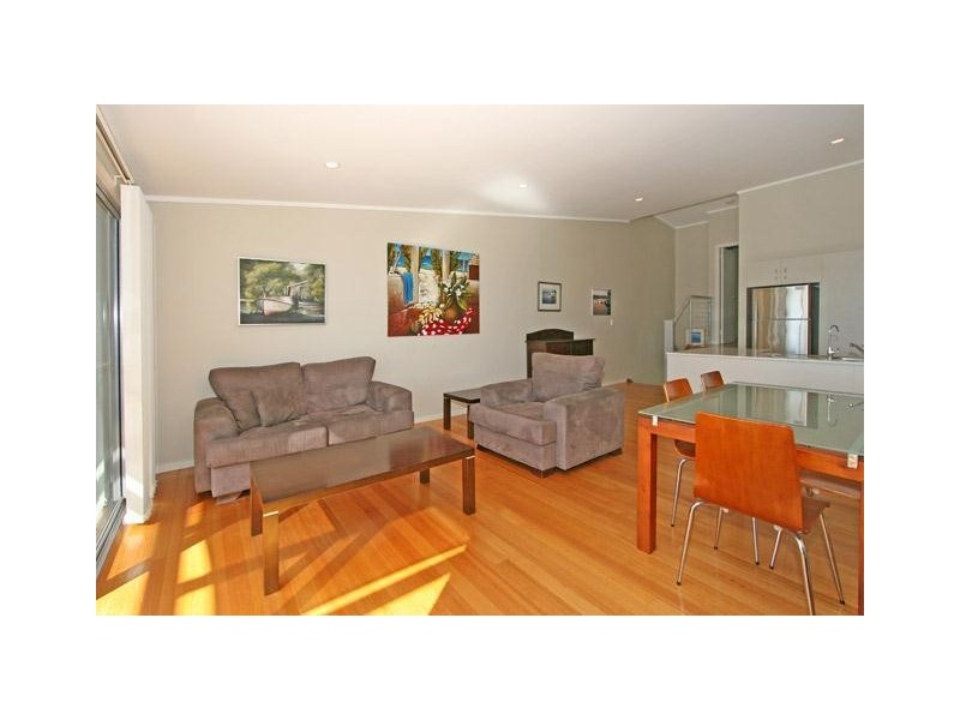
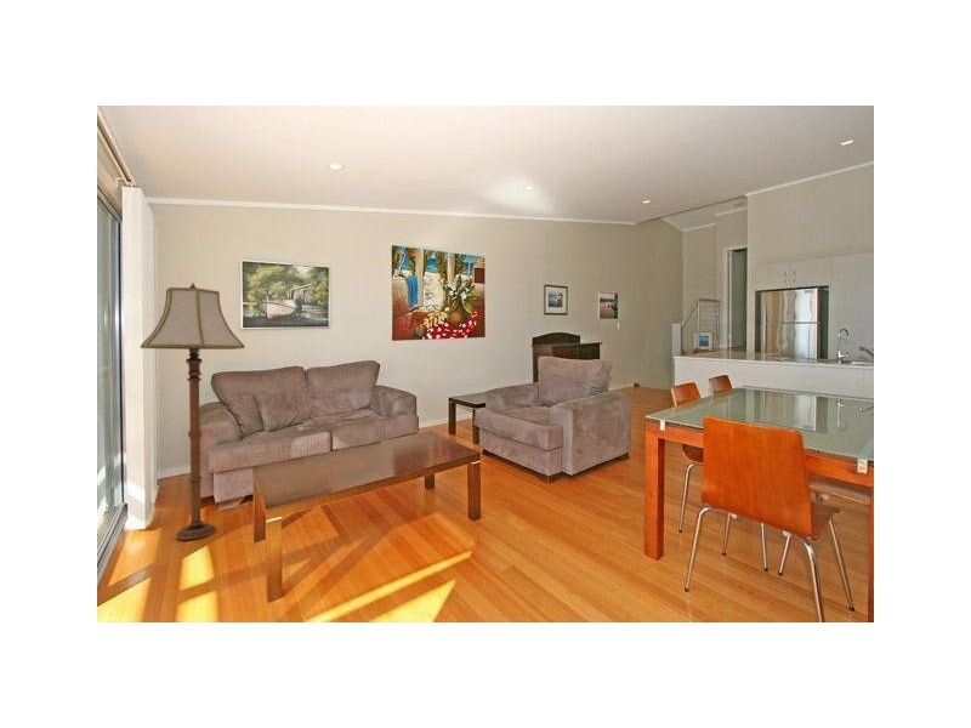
+ floor lamp [140,281,245,541]
